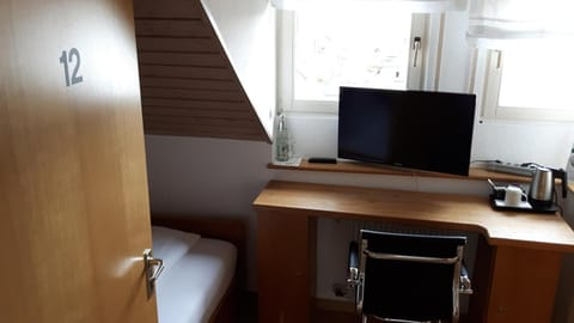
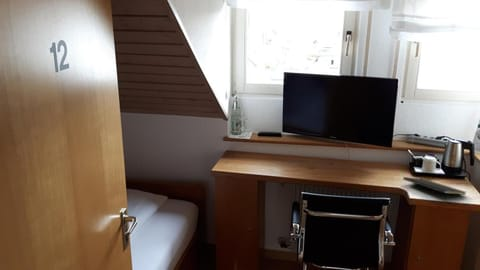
+ notepad [402,176,467,201]
